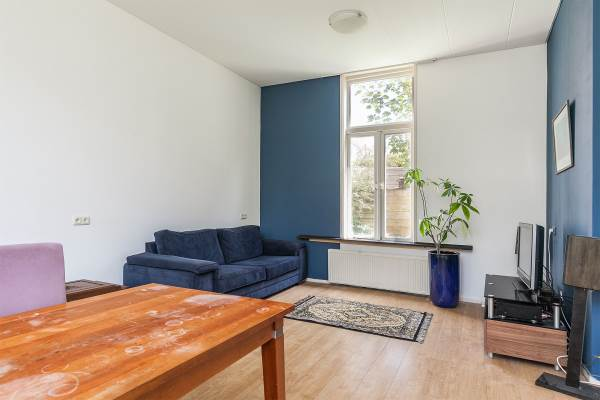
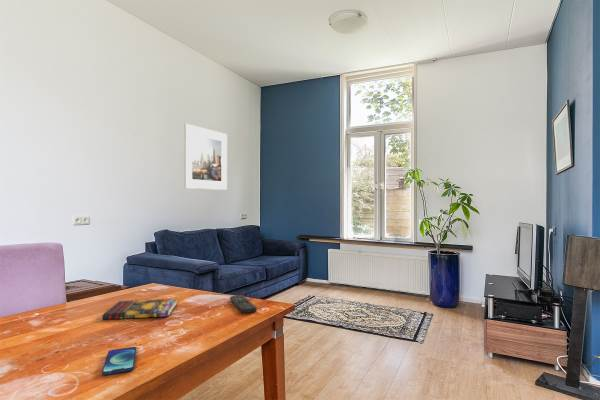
+ smartphone [101,346,137,376]
+ remote control [229,294,257,314]
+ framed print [183,123,228,191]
+ book [101,298,178,321]
